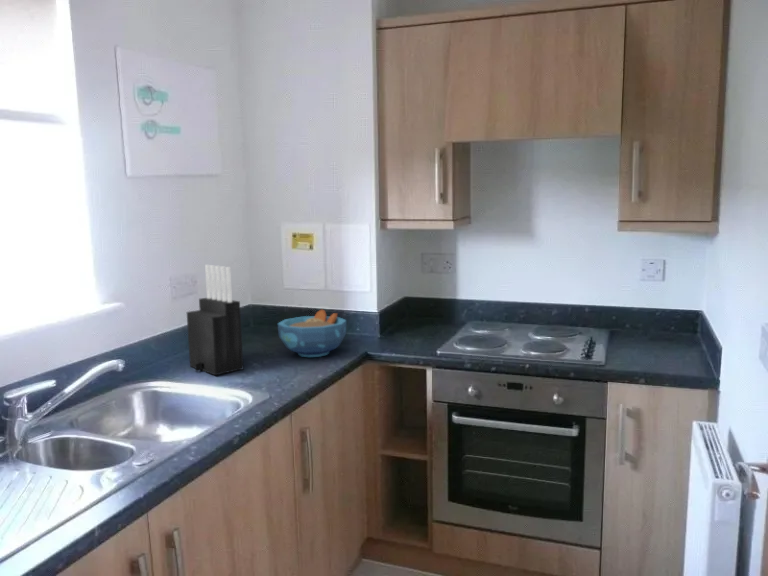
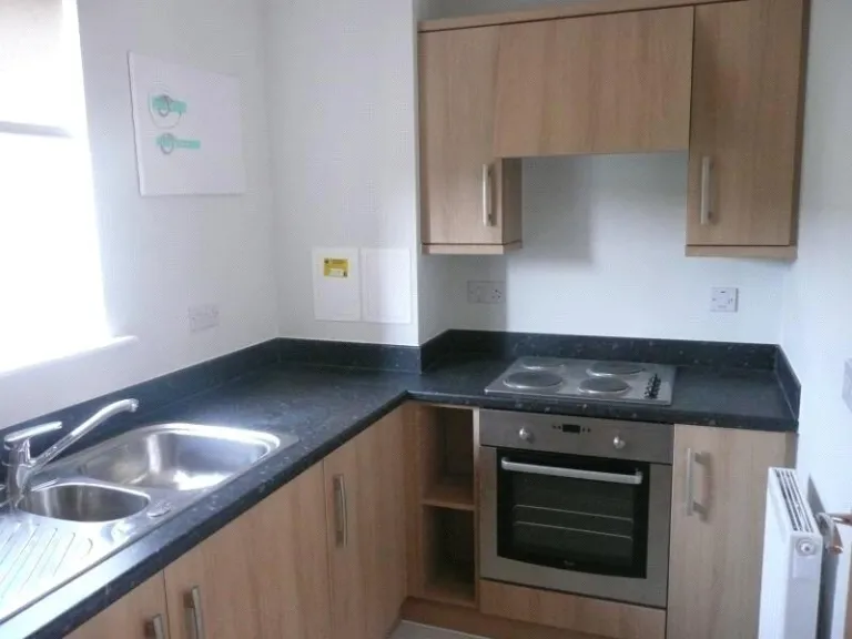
- bowl [277,308,347,358]
- knife block [186,264,244,376]
